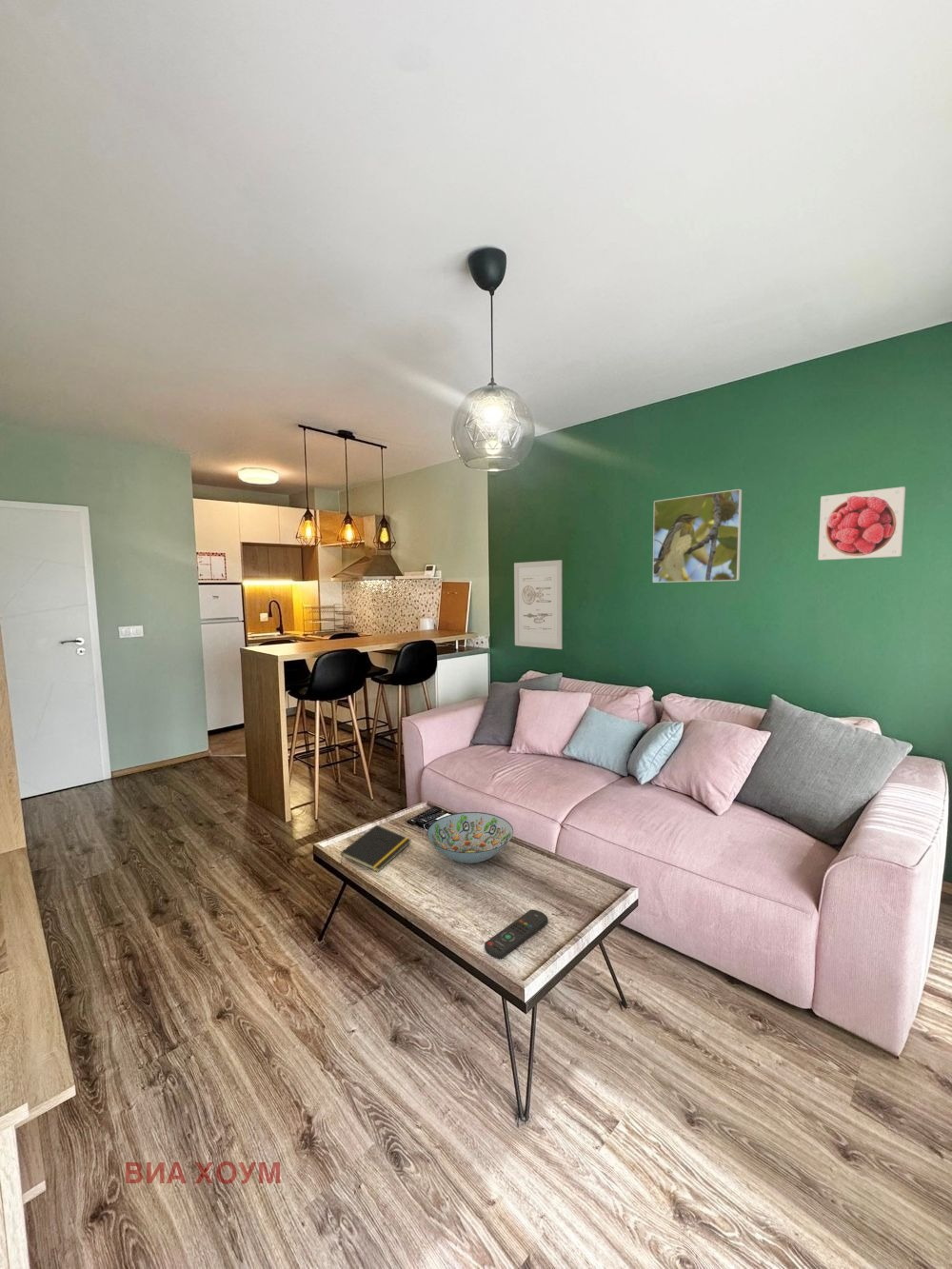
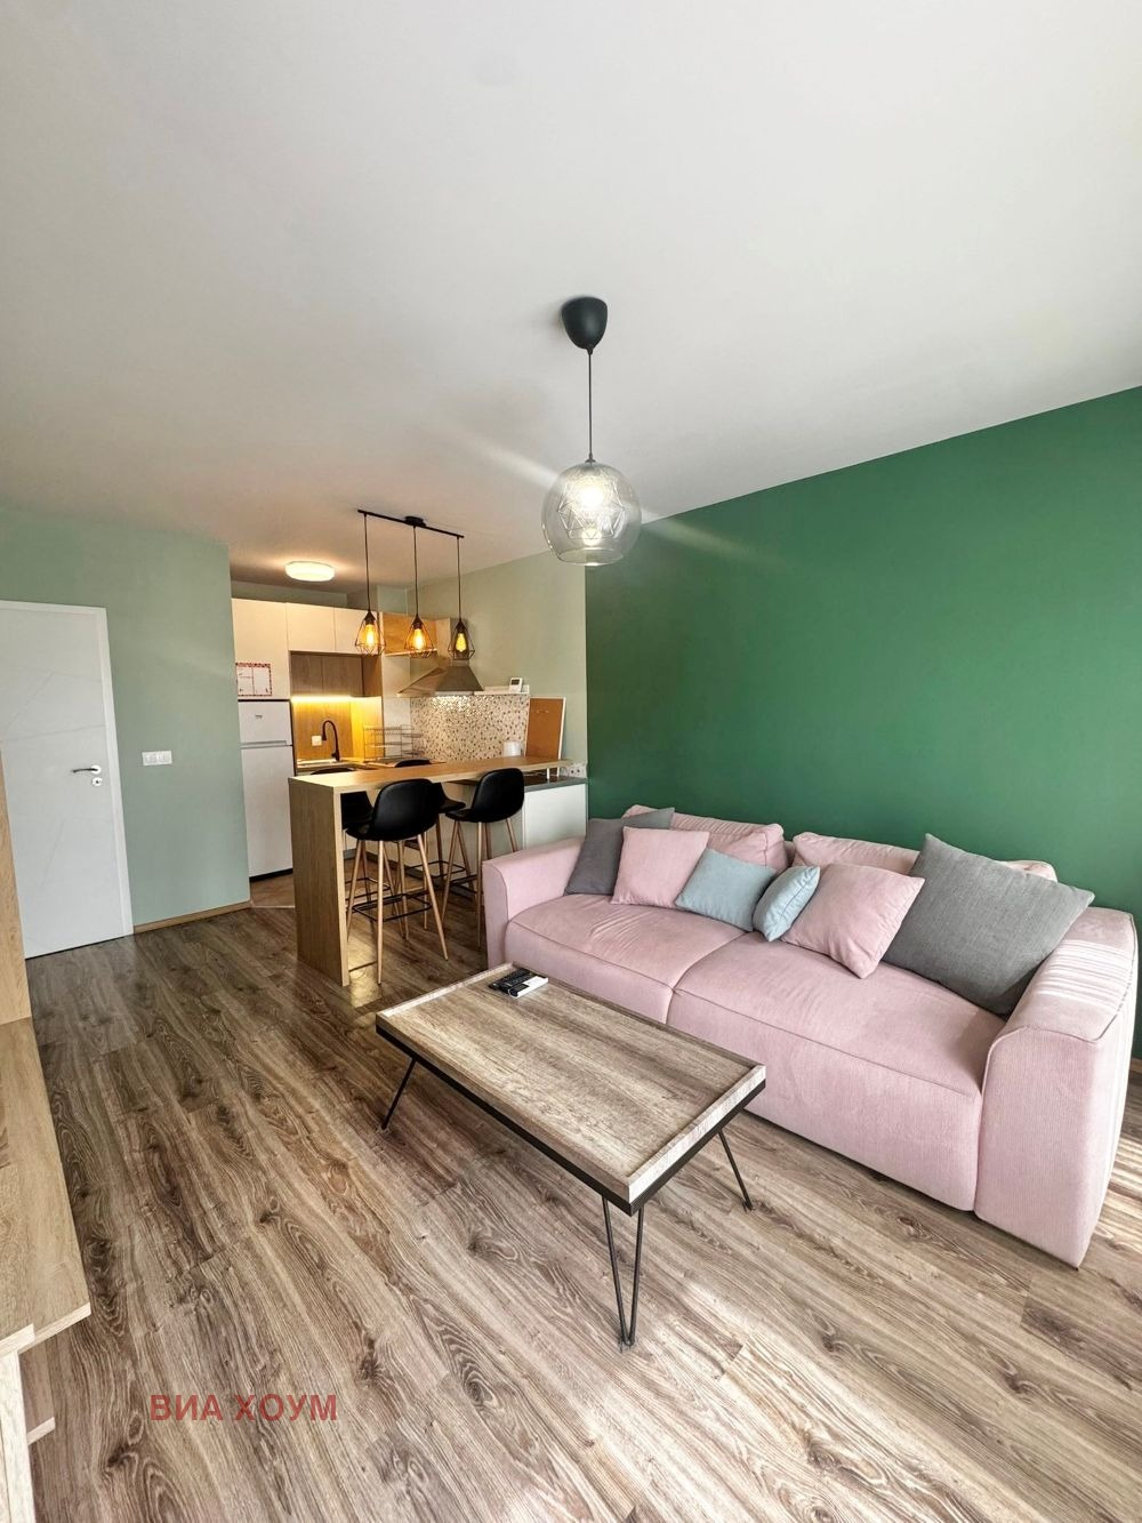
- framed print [652,488,743,584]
- remote control [484,909,548,960]
- decorative bowl [426,811,514,864]
- notepad [340,824,411,873]
- wall art [513,559,563,650]
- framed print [817,486,906,561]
